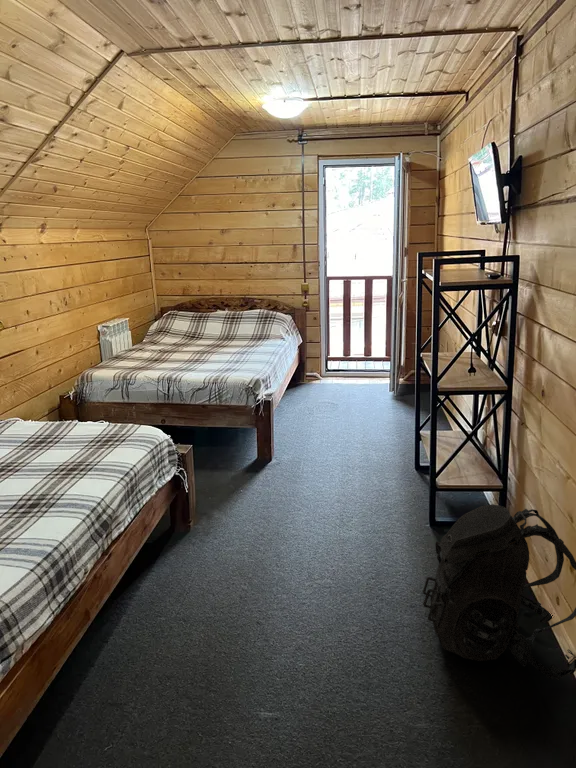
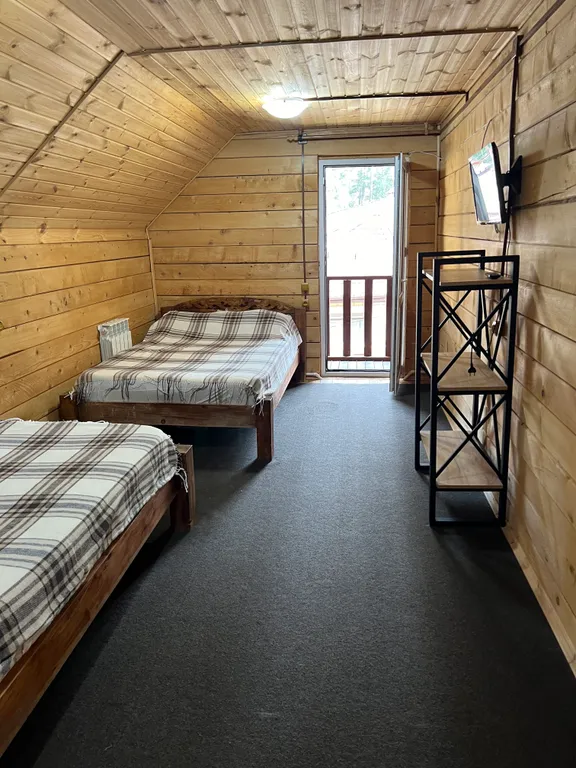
- backpack [422,503,576,681]
